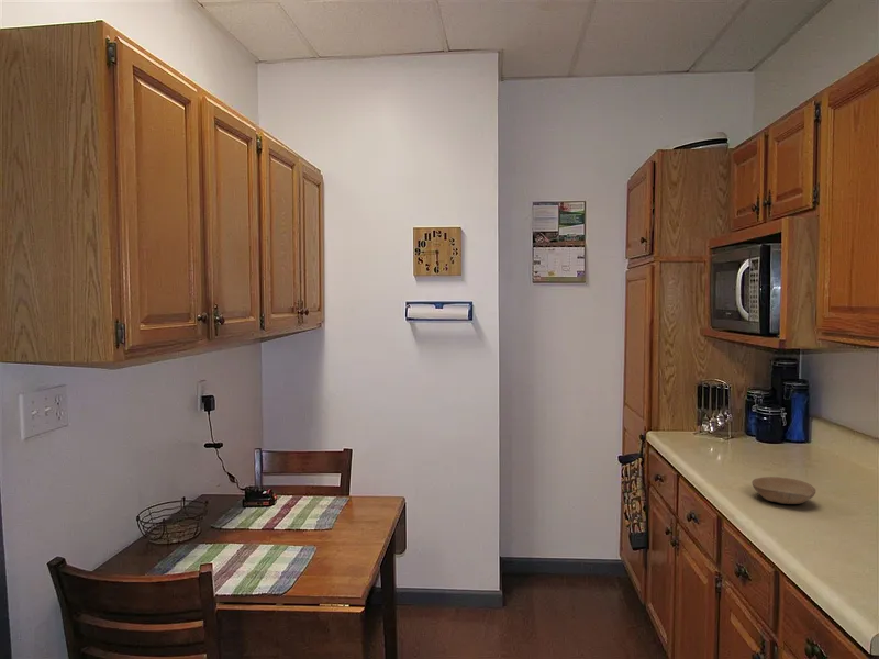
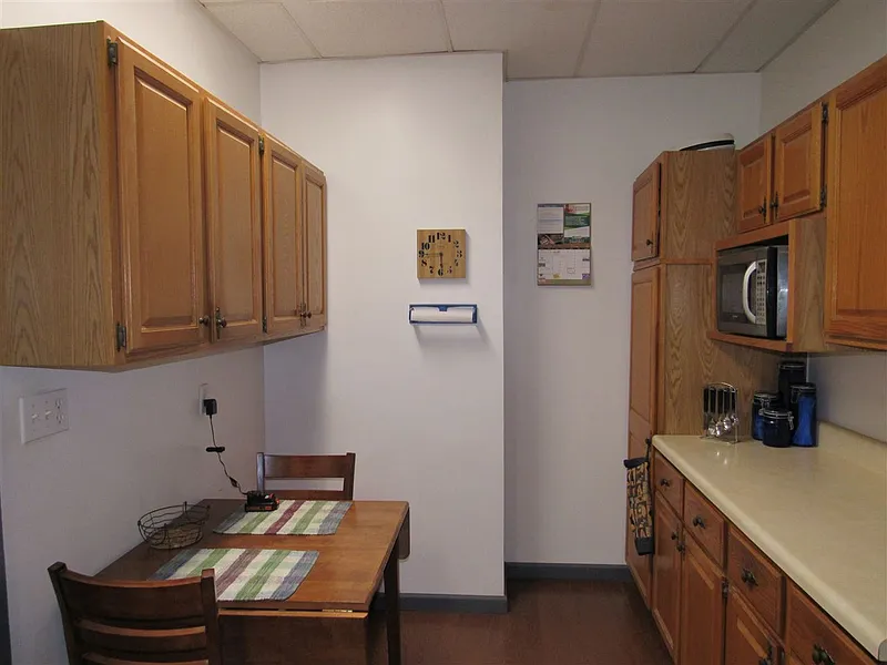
- bowl [750,476,817,505]
